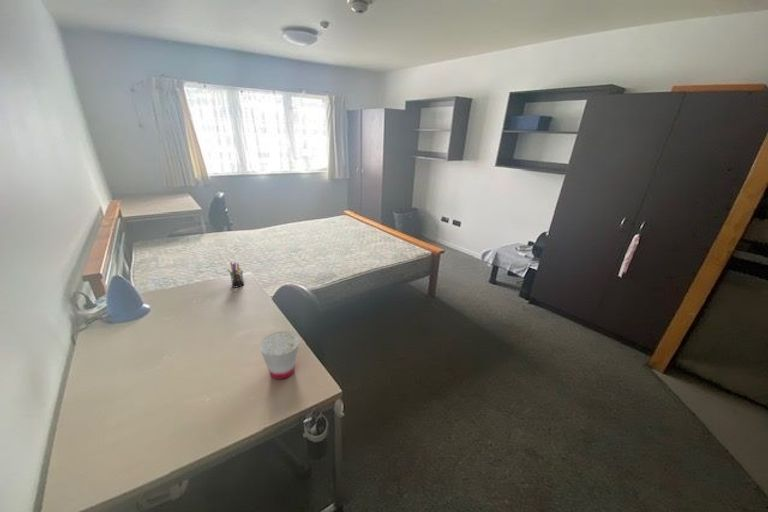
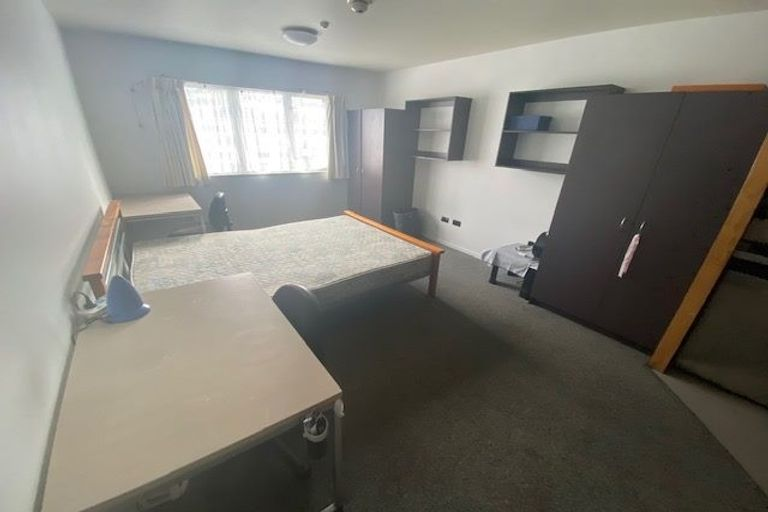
- pen holder [226,261,245,288]
- cup [259,330,300,380]
